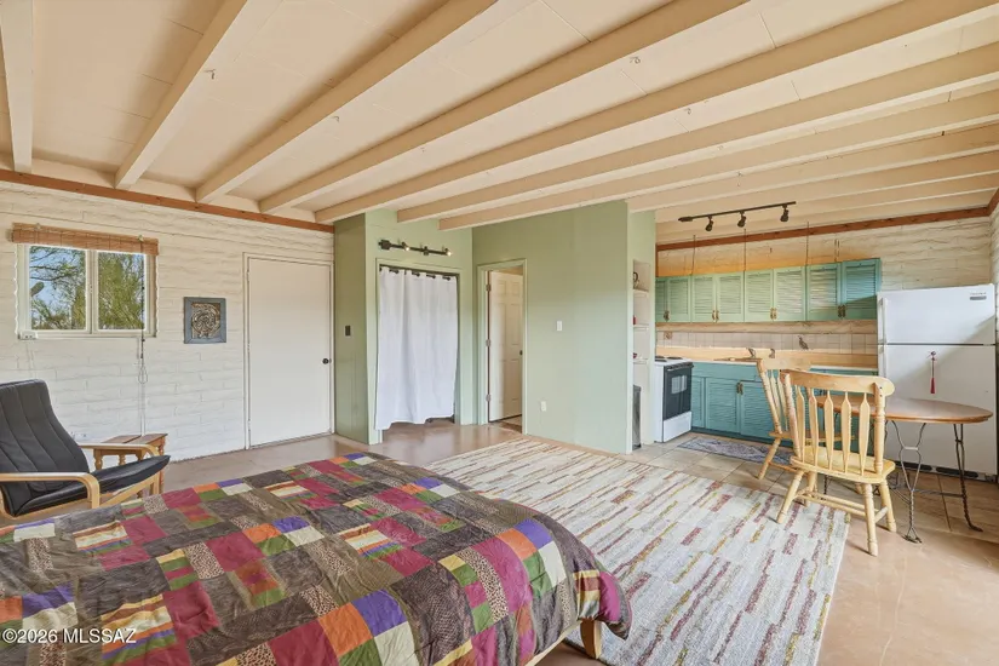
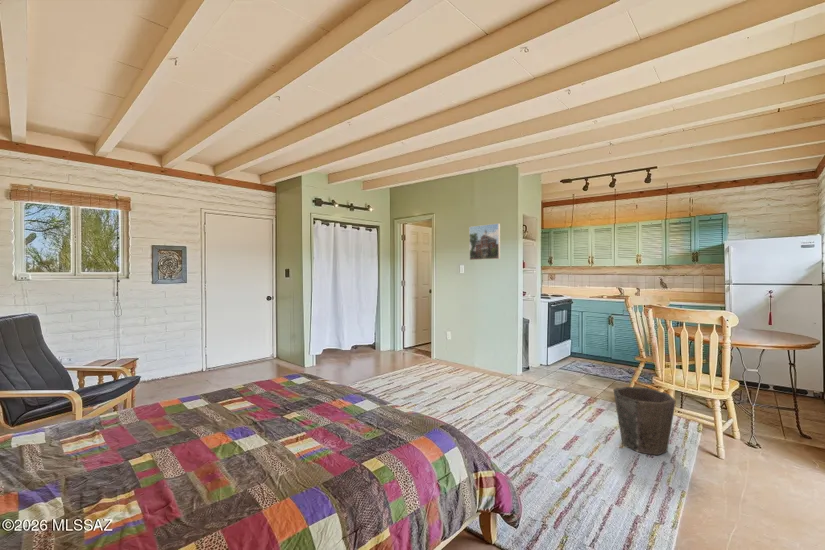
+ waste bin [612,386,677,456]
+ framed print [468,222,501,261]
